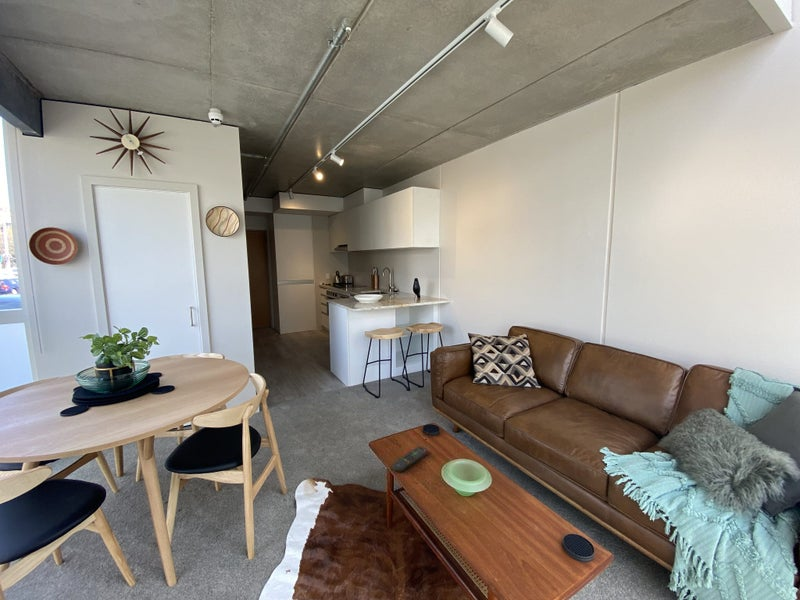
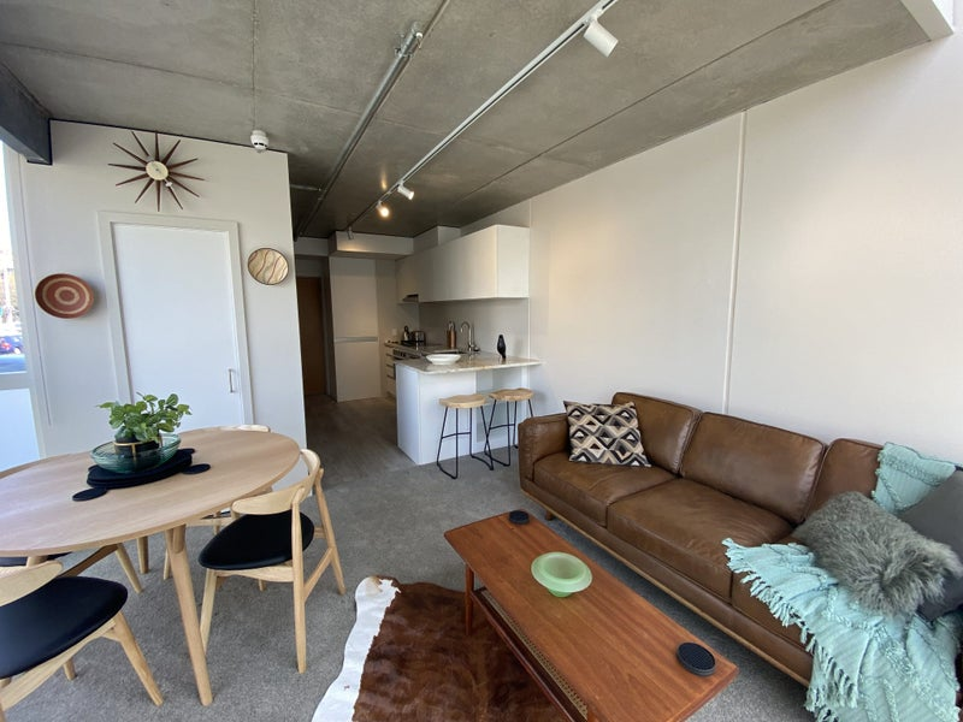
- remote control [391,446,429,473]
